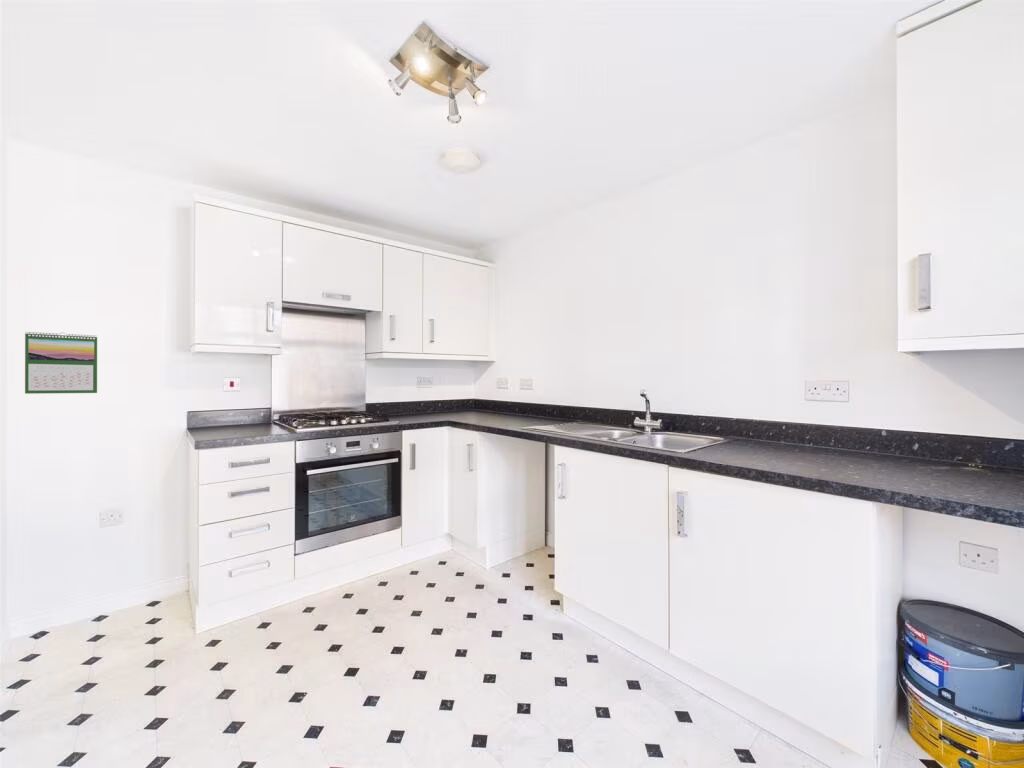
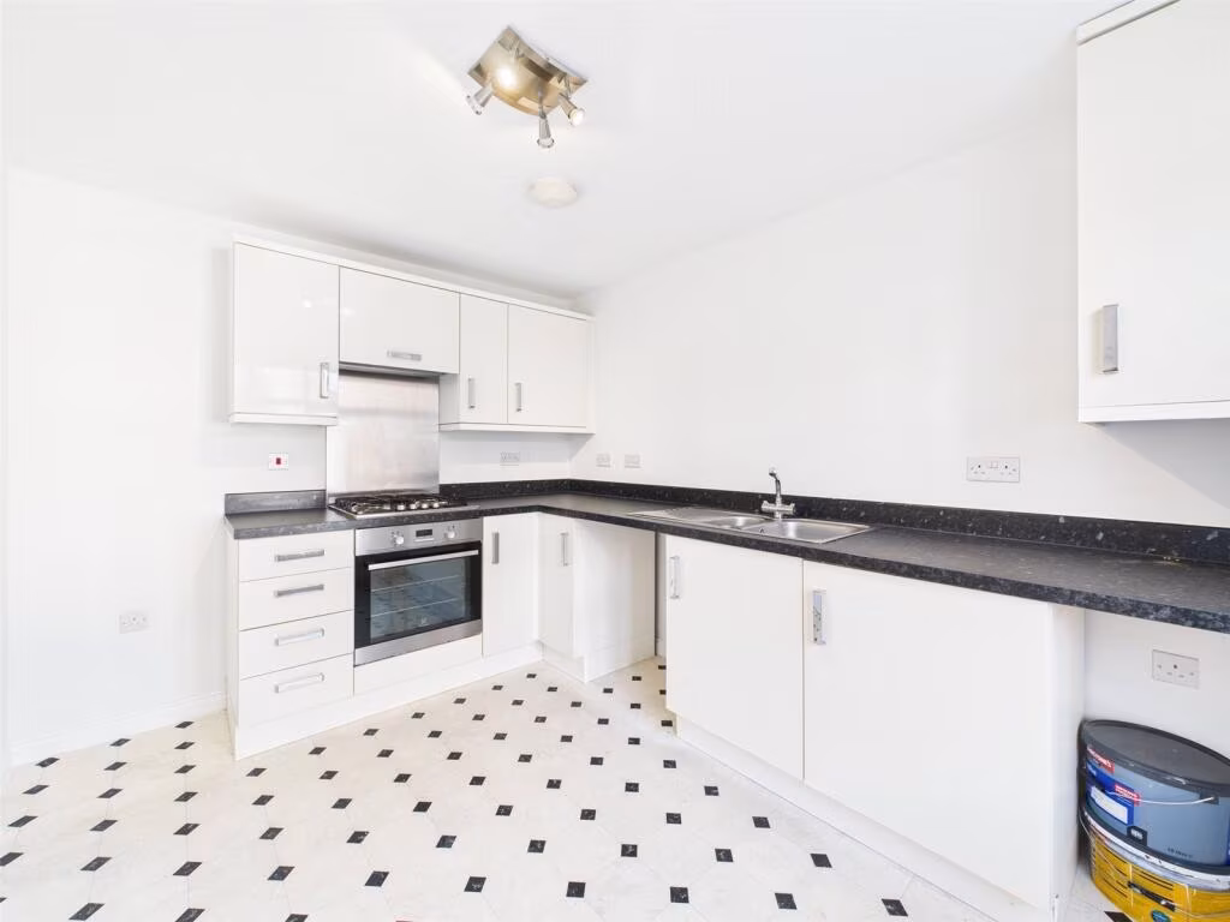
- calendar [24,331,98,395]
